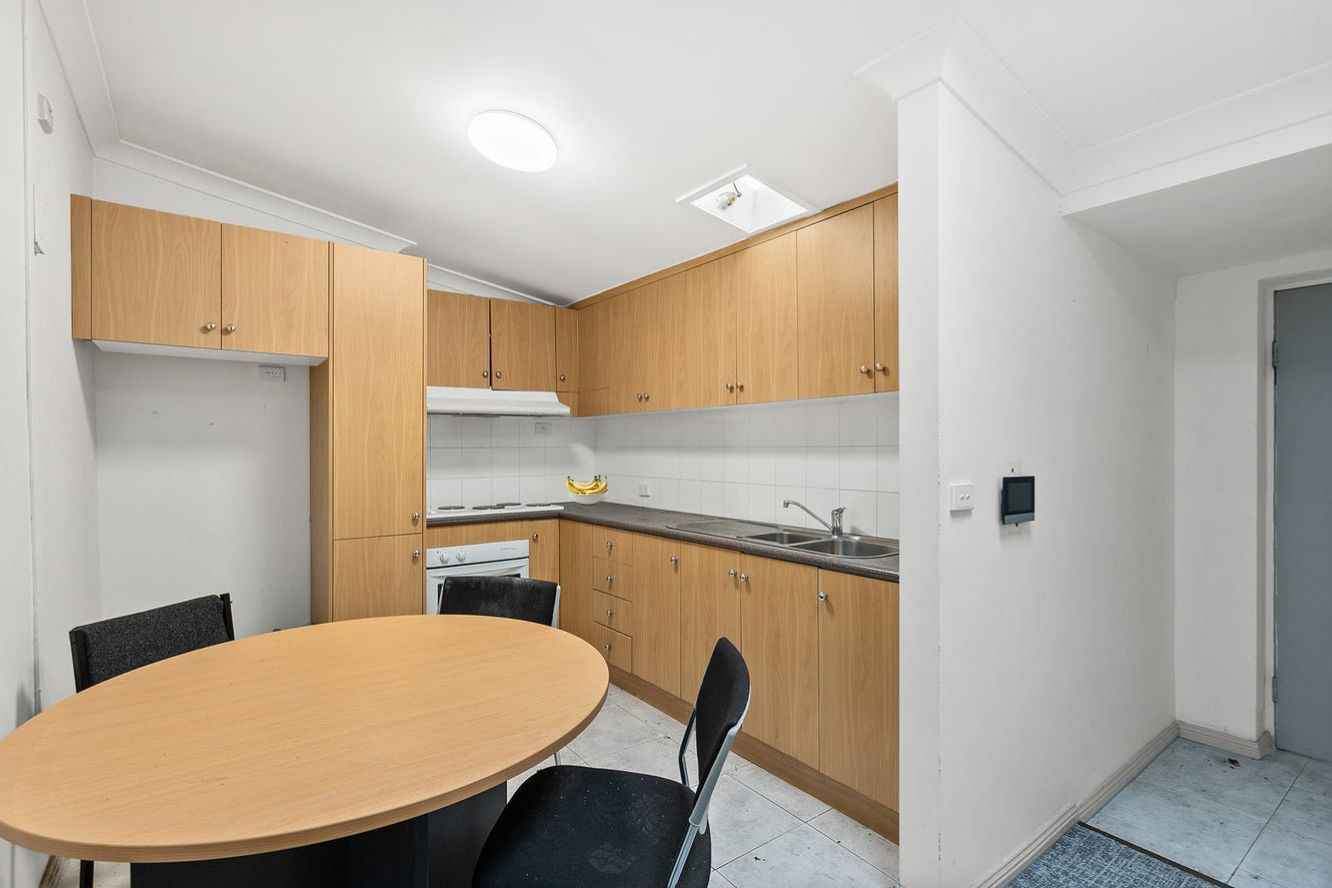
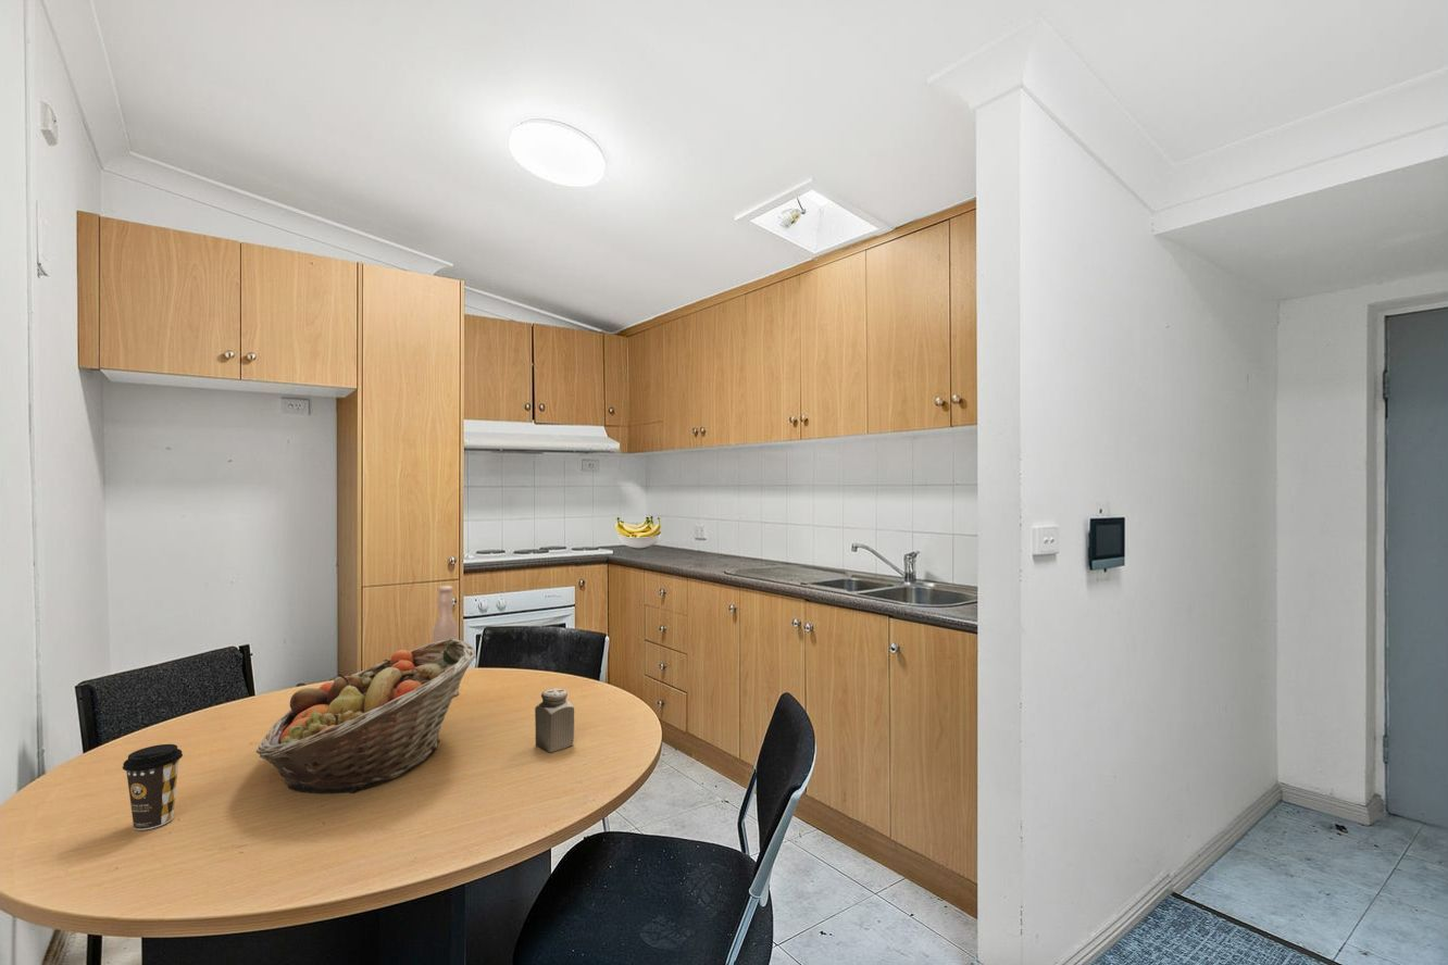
+ fruit basket [255,639,476,794]
+ salt shaker [534,688,575,753]
+ bottle [432,585,460,697]
+ coffee cup [122,743,184,831]
